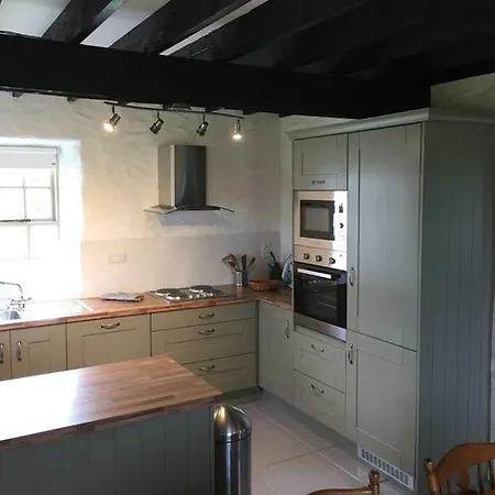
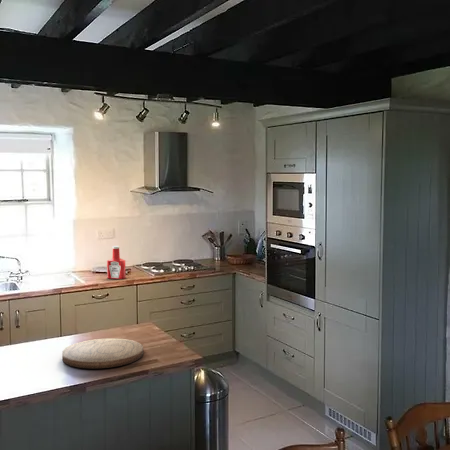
+ soap bottle [106,245,127,280]
+ cutting board [61,337,144,369]
